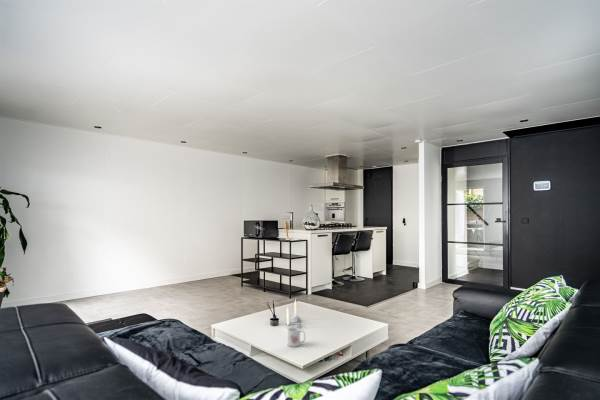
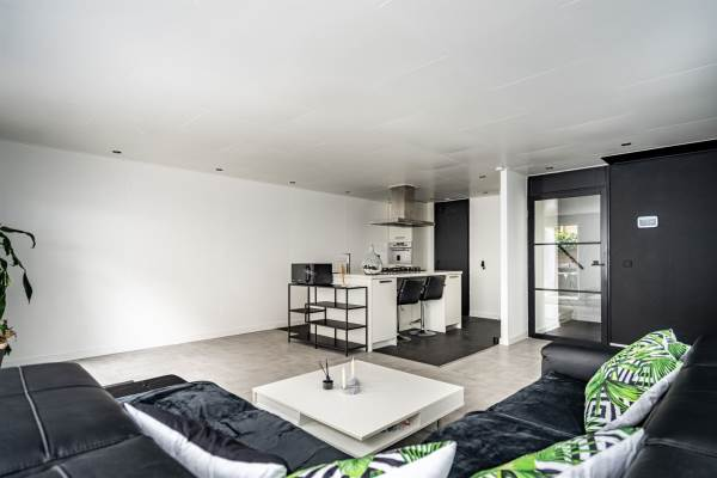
- mug [287,326,306,348]
